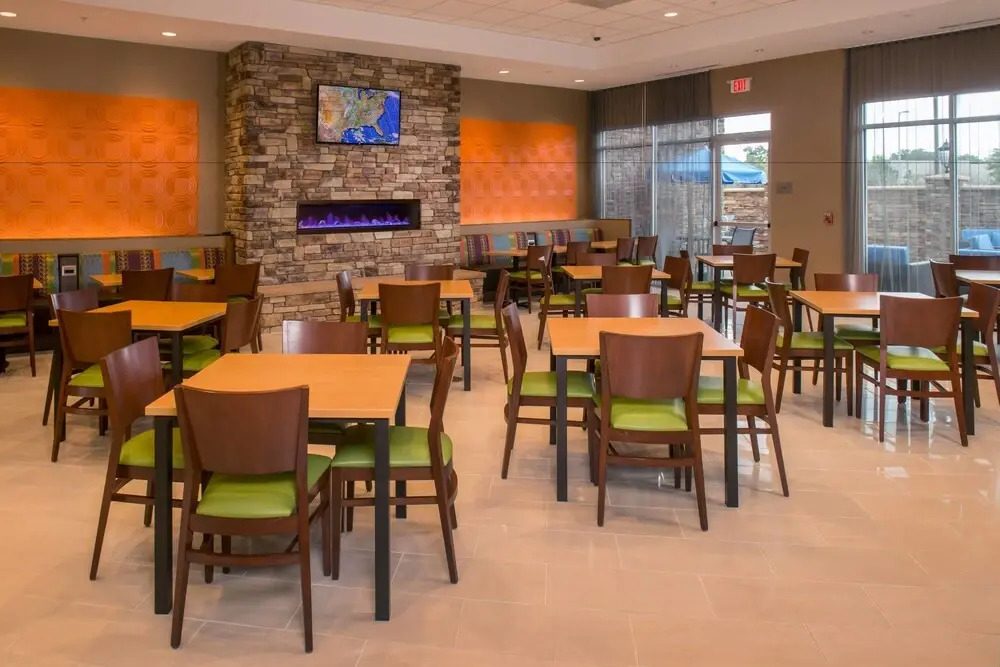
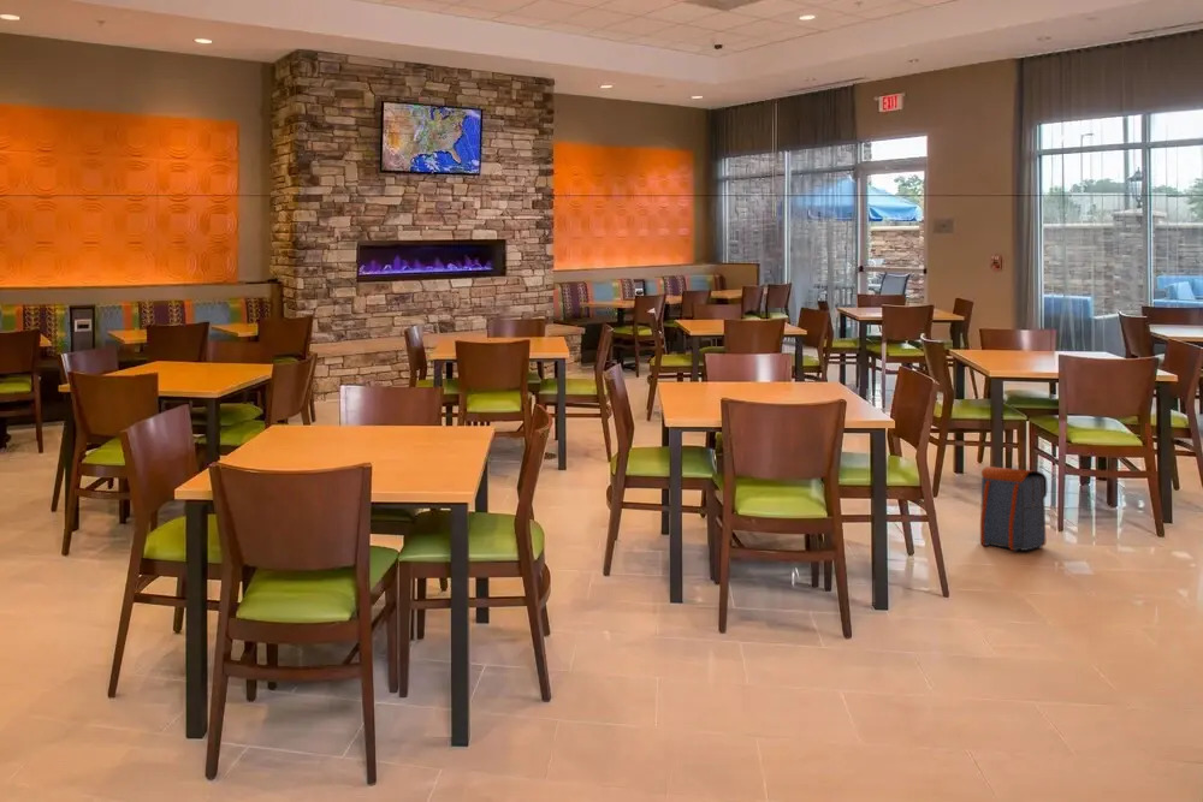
+ backpack [979,465,1048,552]
